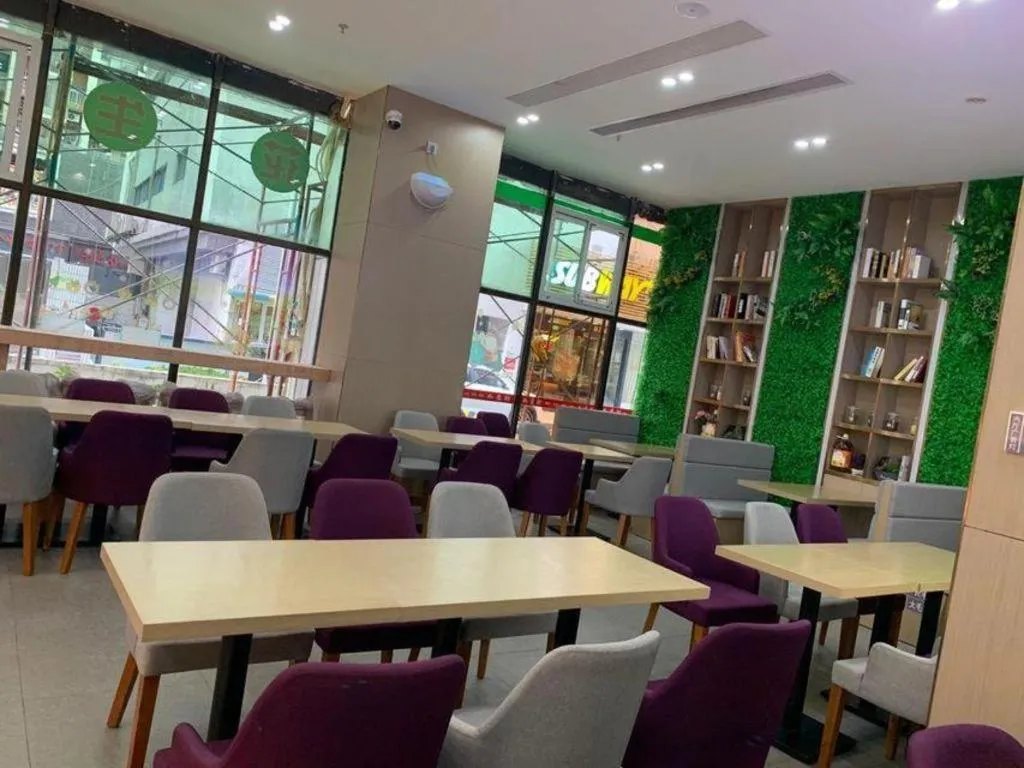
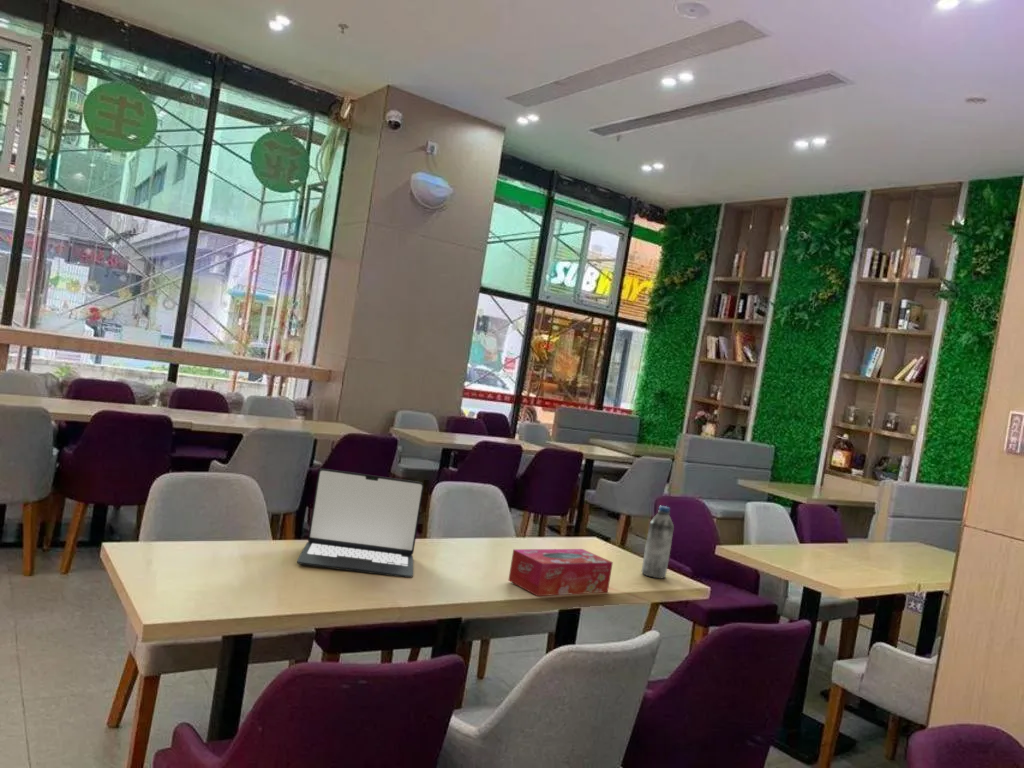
+ water bottle [641,505,675,580]
+ laptop [296,468,425,579]
+ tissue box [508,548,614,597]
